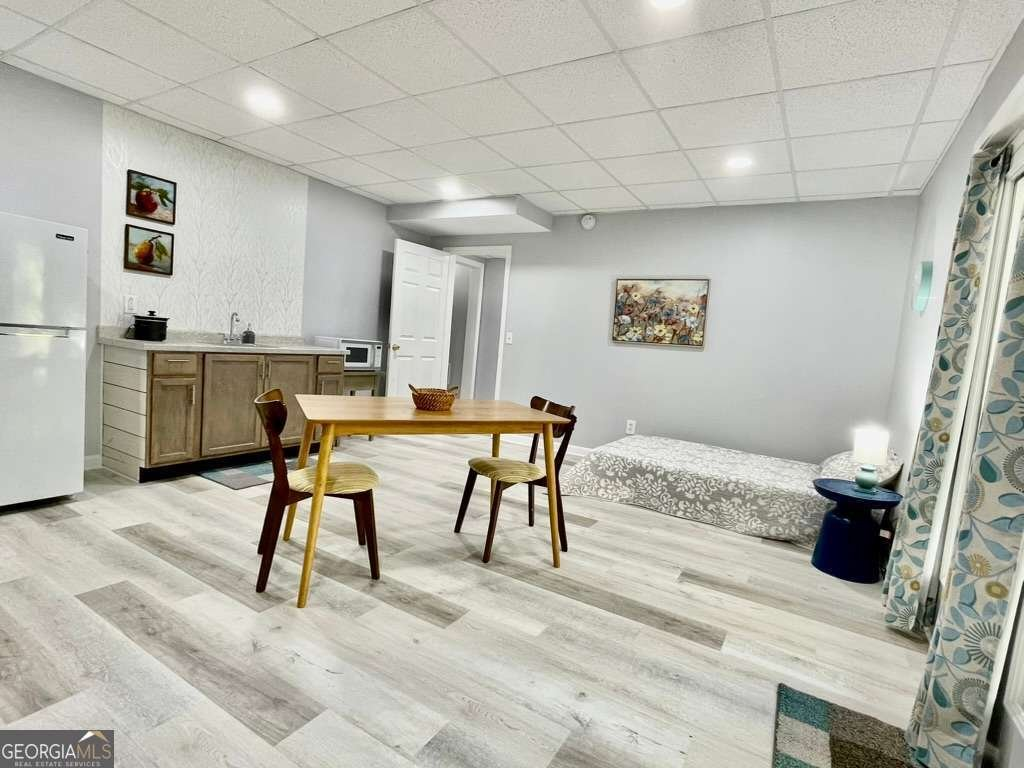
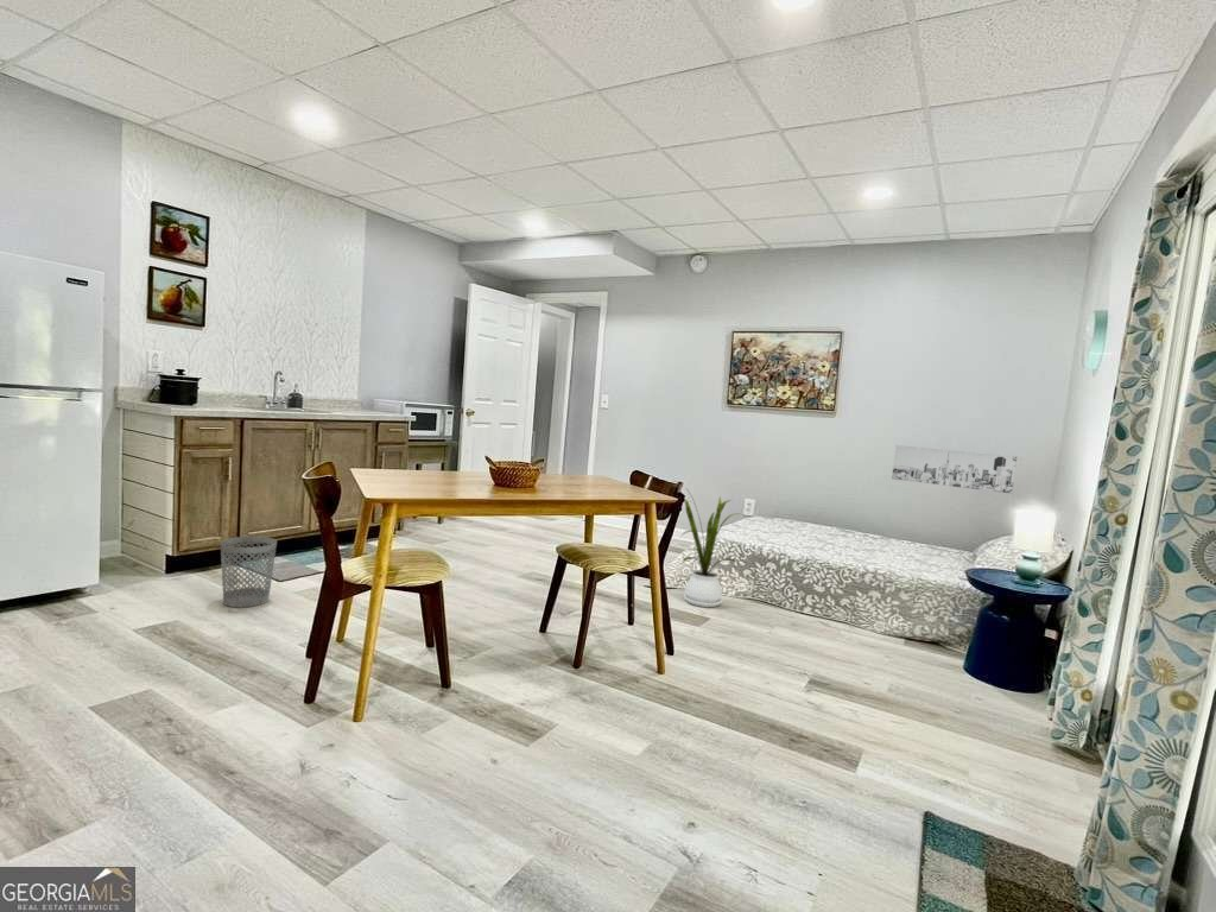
+ wastebasket [220,536,278,608]
+ house plant [673,480,742,608]
+ wall art [891,444,1018,494]
